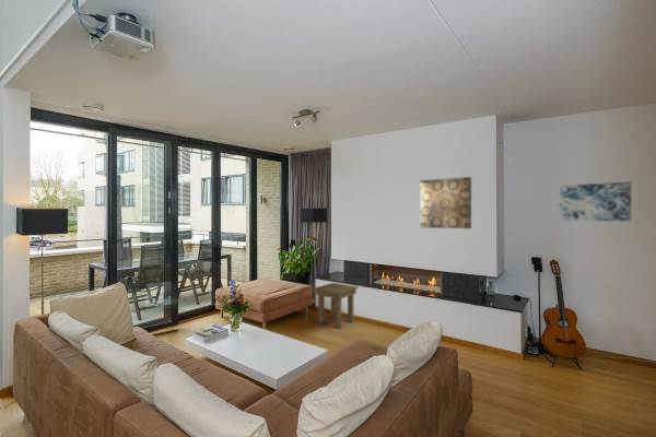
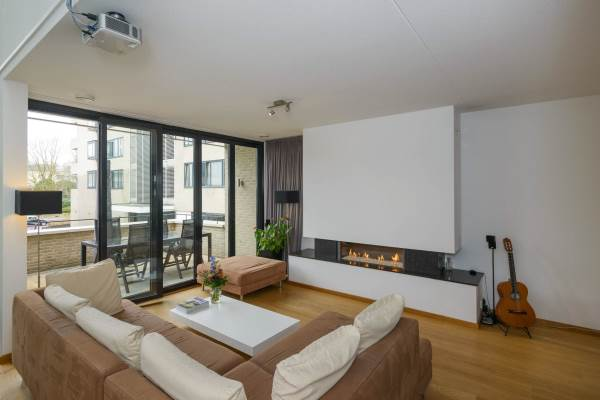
- wall art [420,176,472,229]
- wall art [558,181,632,222]
- side table [312,282,360,329]
